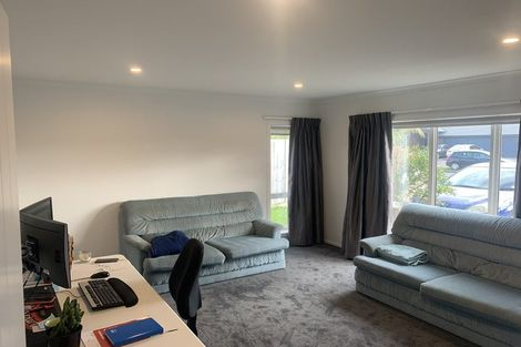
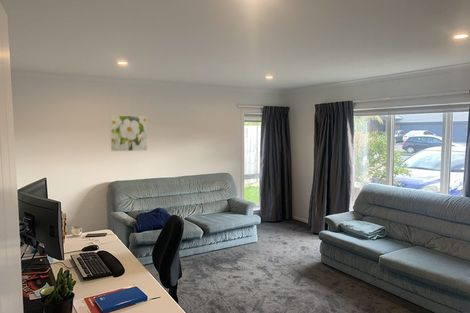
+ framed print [109,114,148,152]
